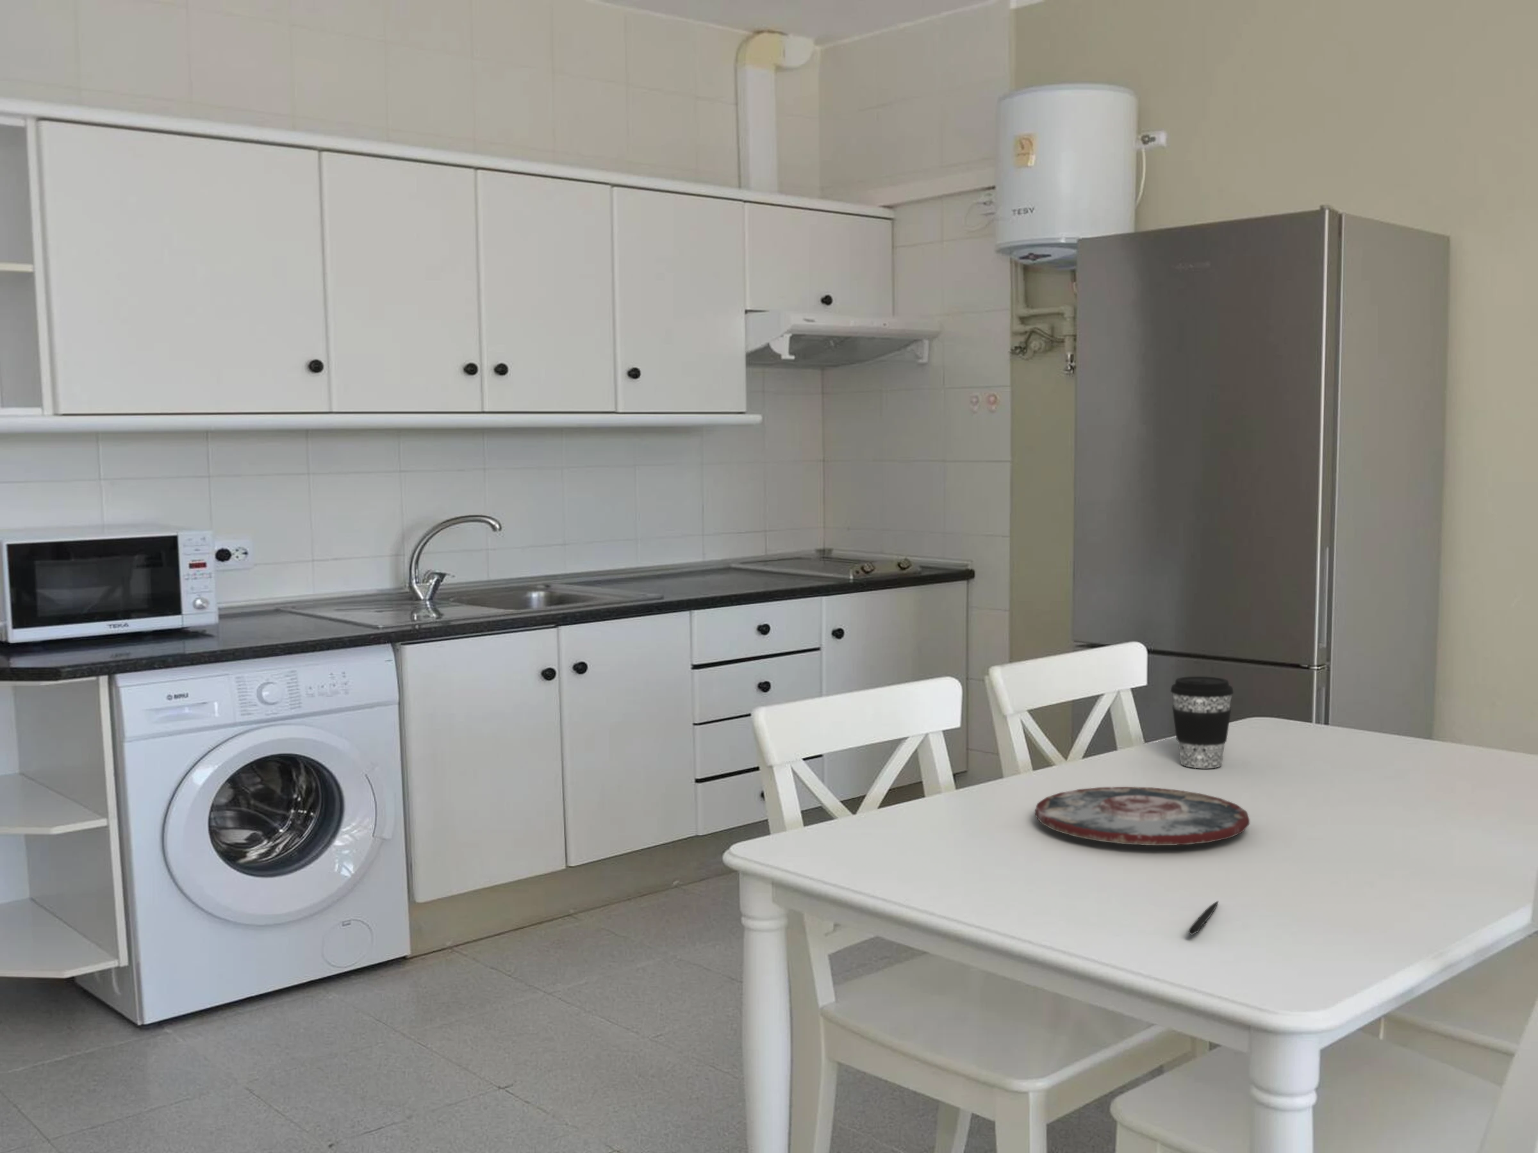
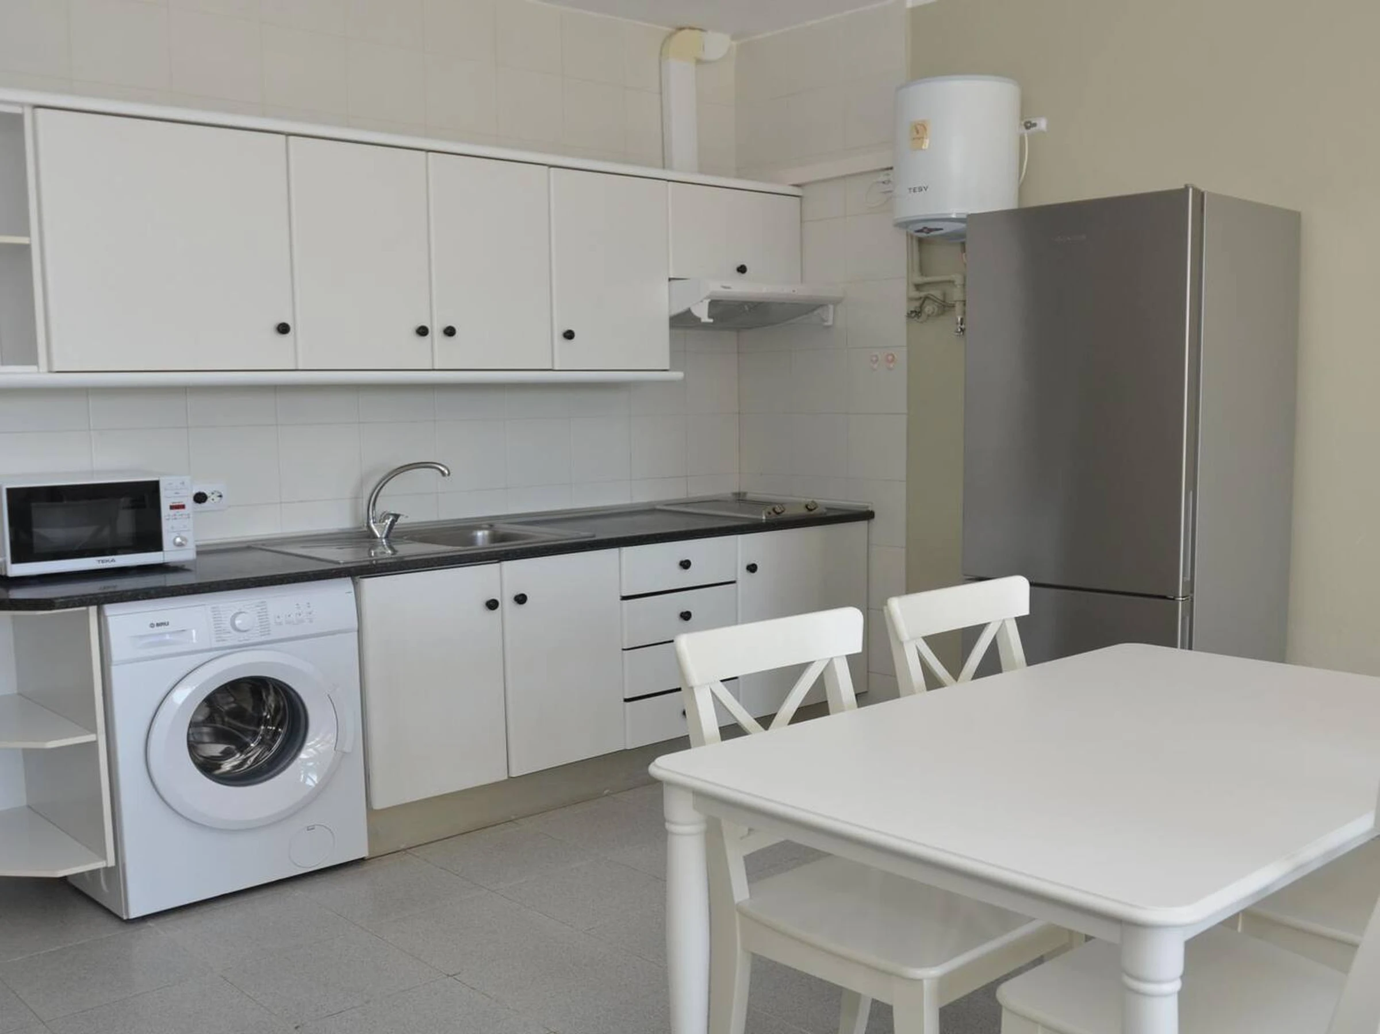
- coffee cup [1170,676,1234,769]
- plate [1034,786,1250,847]
- pen [1188,900,1220,935]
